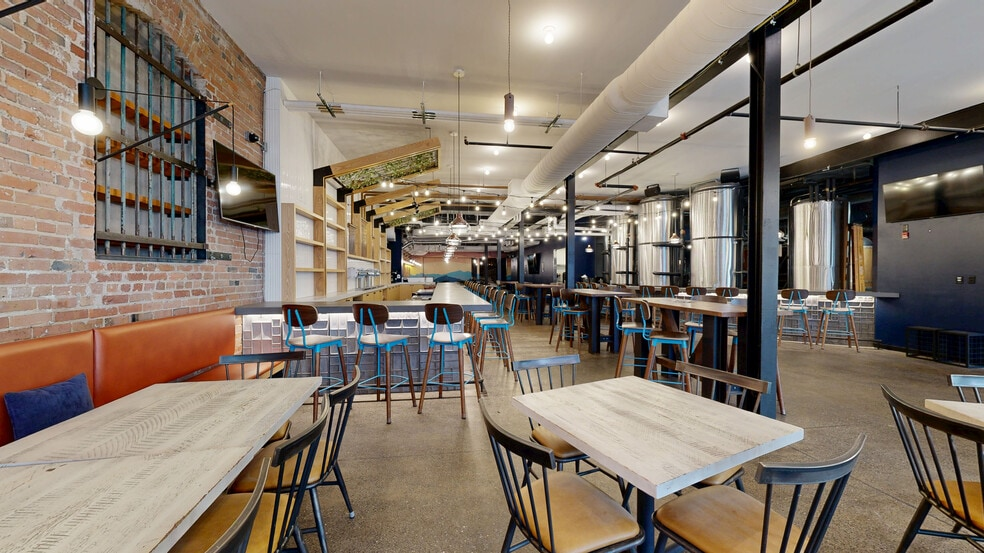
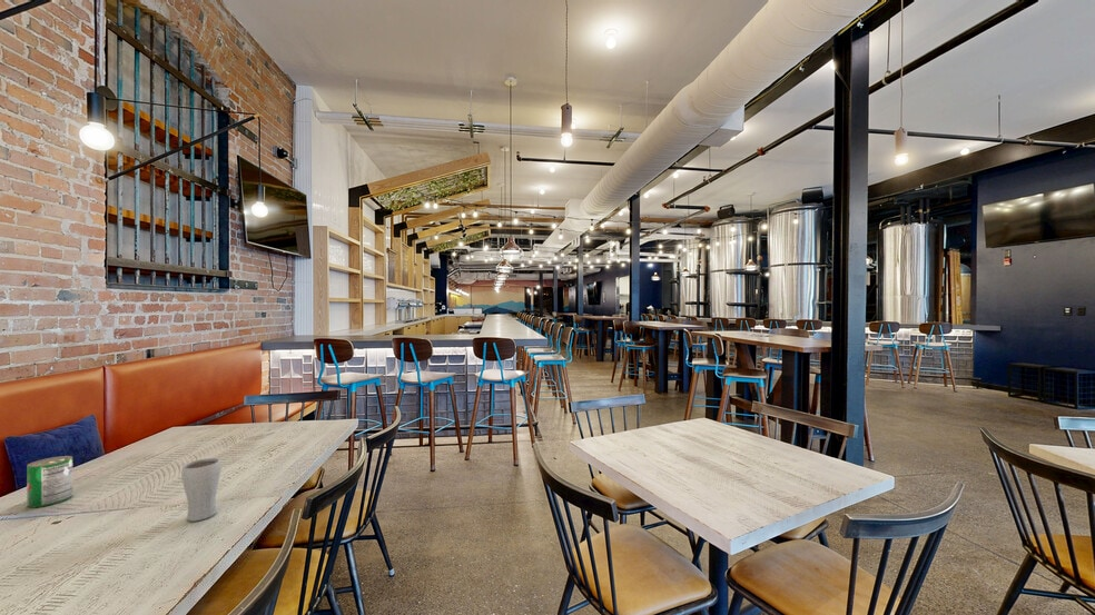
+ can [26,455,73,508]
+ drinking glass [180,457,223,523]
